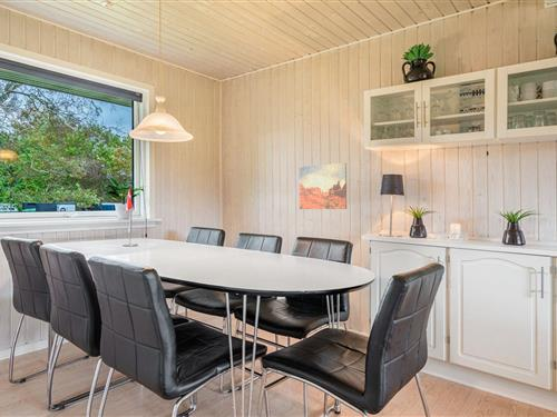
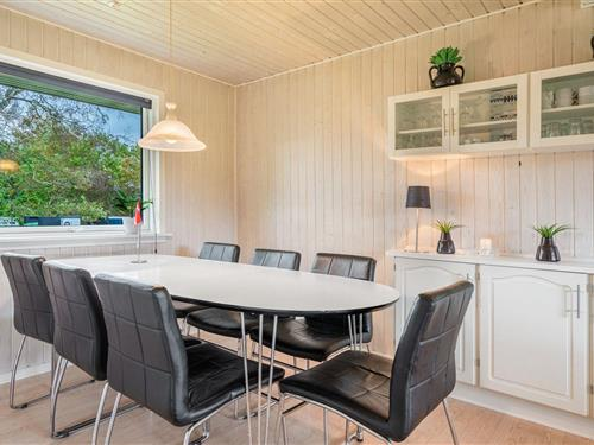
- wall art [299,162,348,210]
